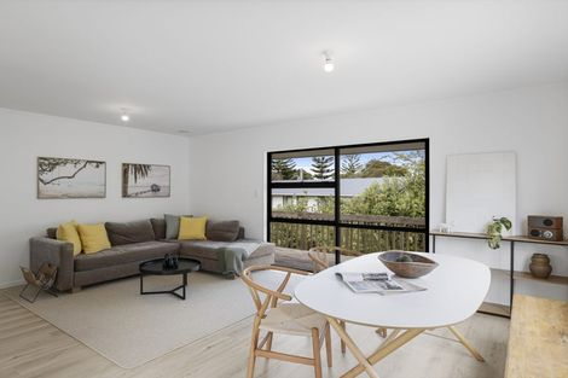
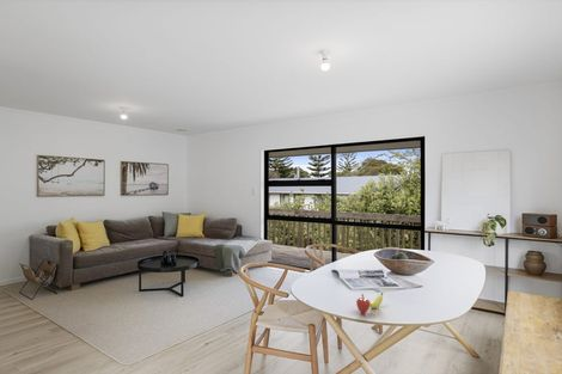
+ fruit [355,292,384,314]
